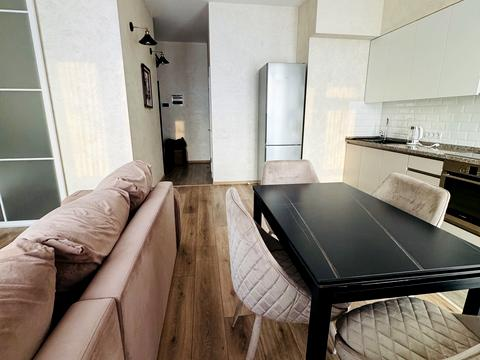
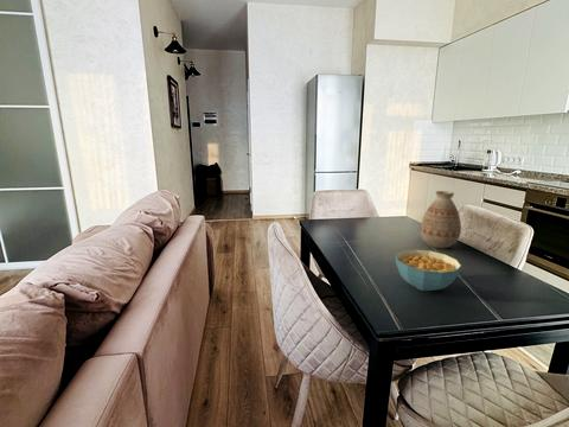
+ vase [420,190,462,249]
+ cereal bowl [395,248,462,292]
